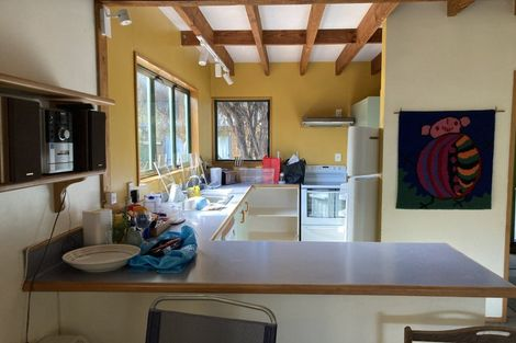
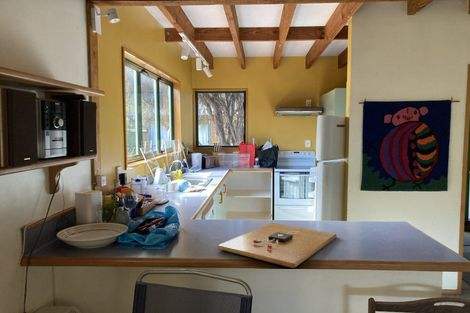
+ cutting board [217,222,338,269]
